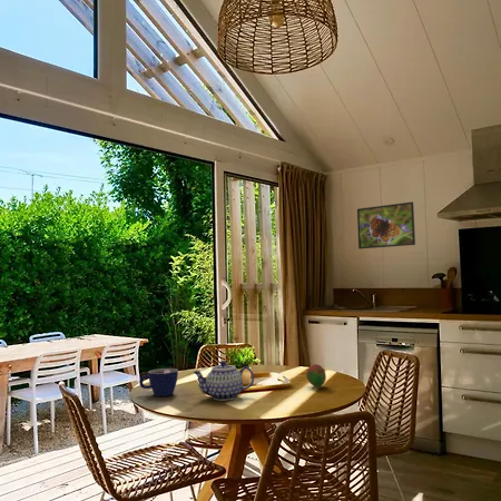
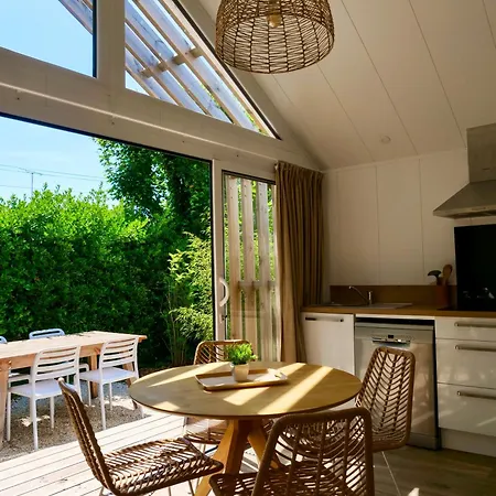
- teapot [193,360,255,402]
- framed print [356,200,416,249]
- fruit [305,363,327,389]
- cup [138,367,179,397]
